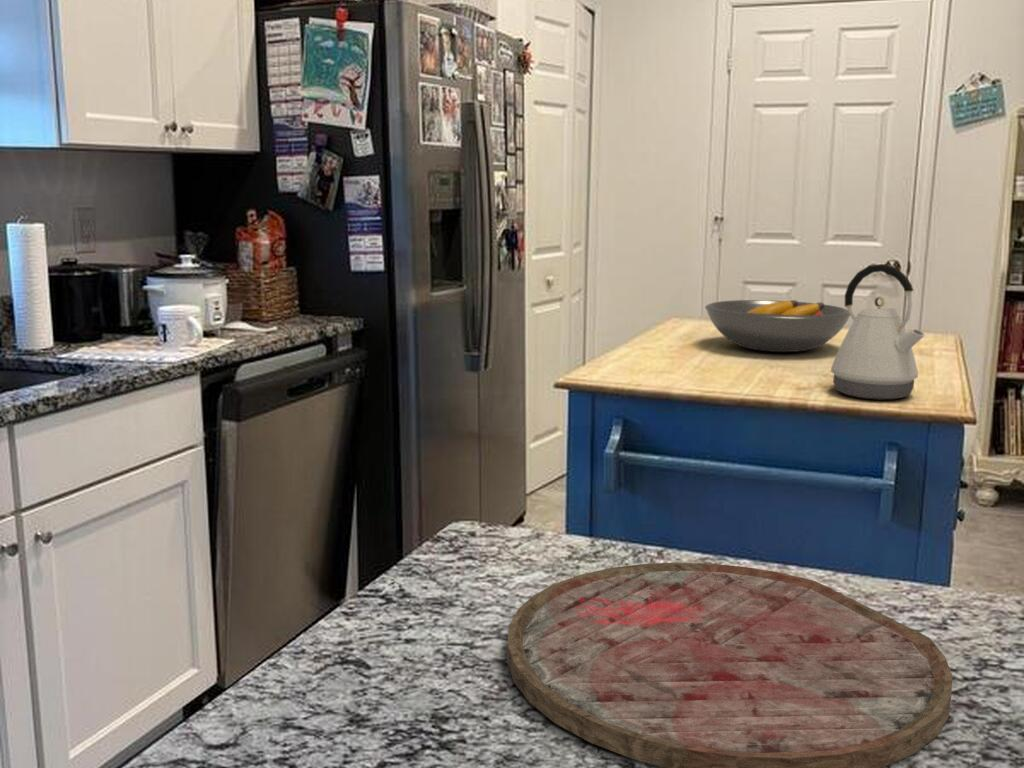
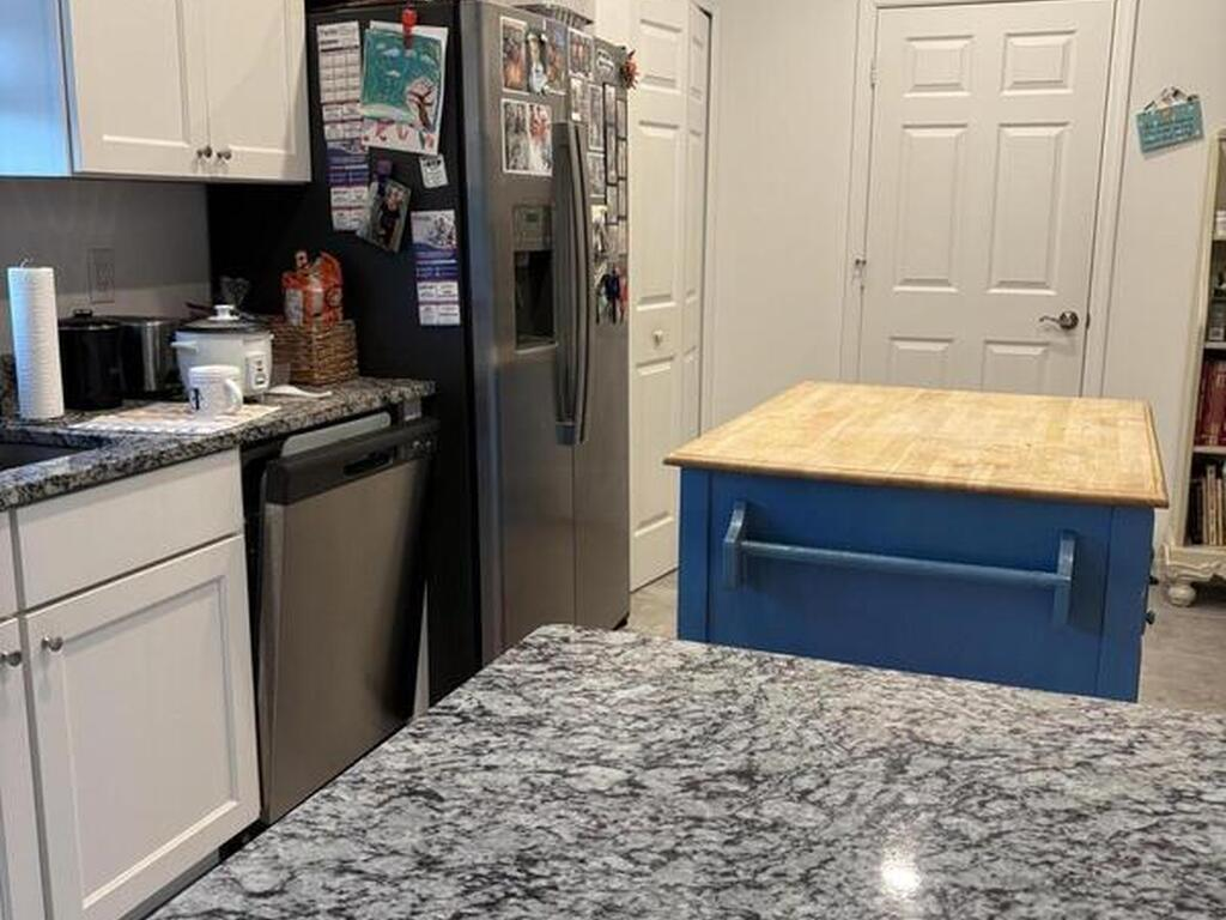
- kettle [830,263,926,401]
- cutting board [506,562,954,768]
- fruit bowl [704,299,851,353]
